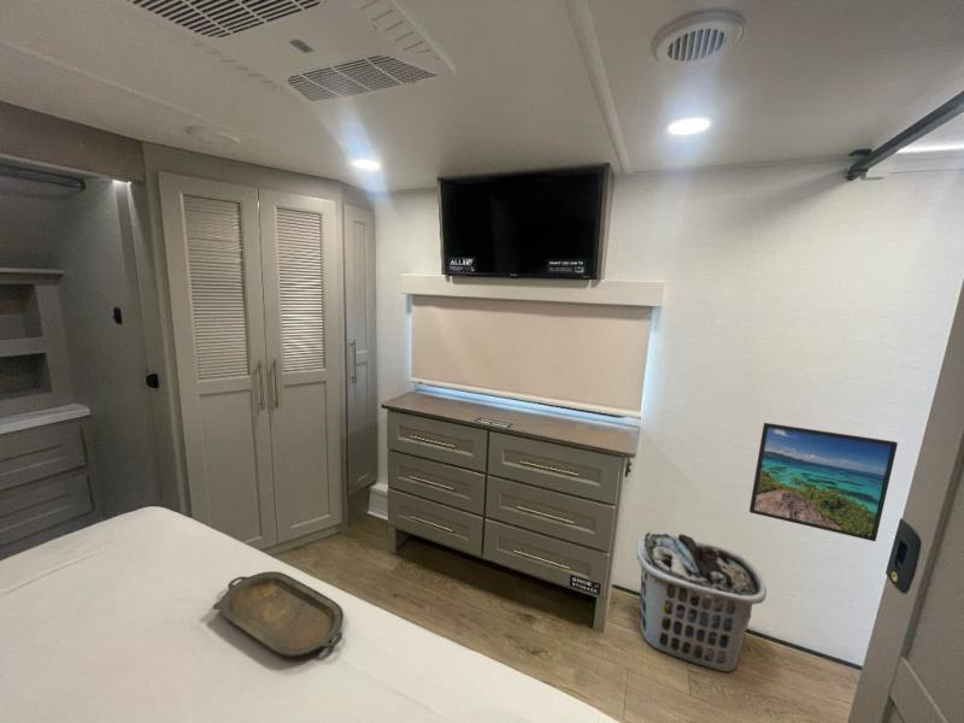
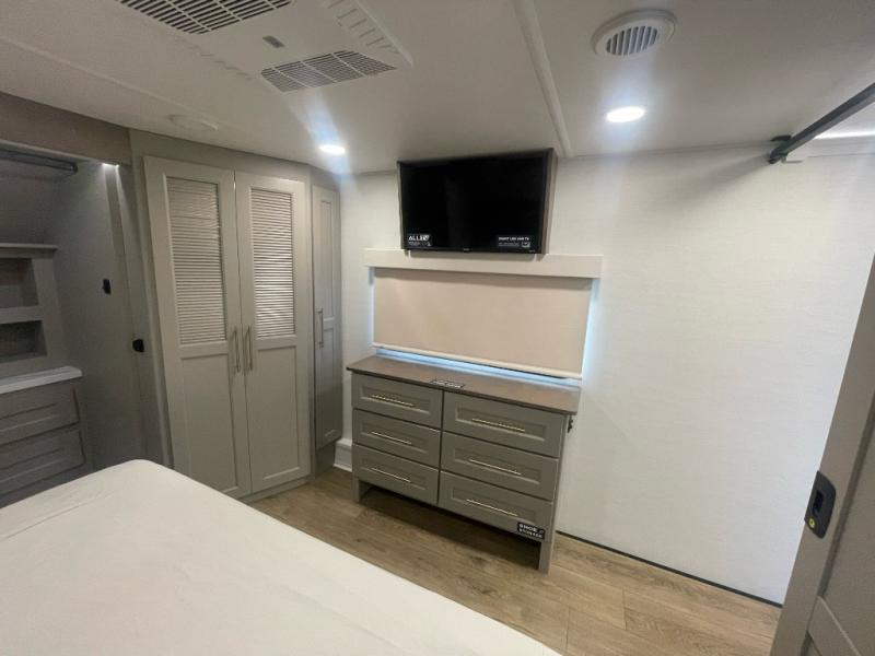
- serving tray [212,570,345,658]
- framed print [748,422,899,542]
- clothes hamper [635,531,768,674]
